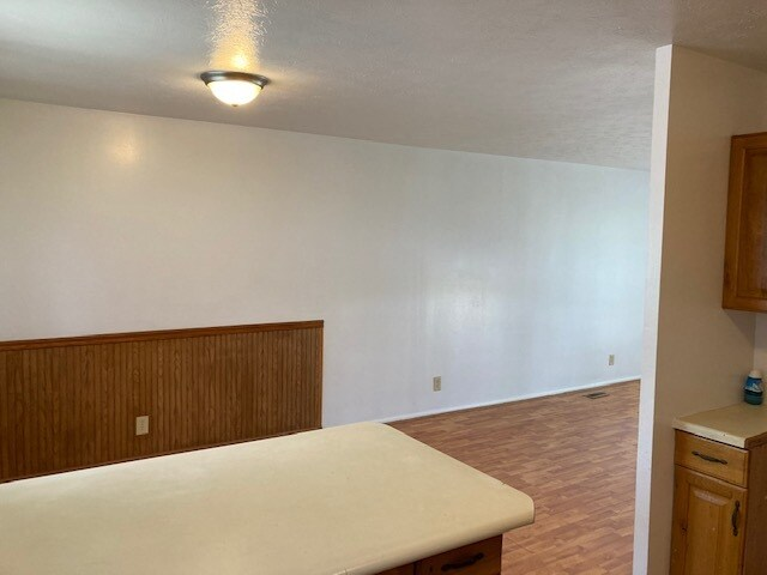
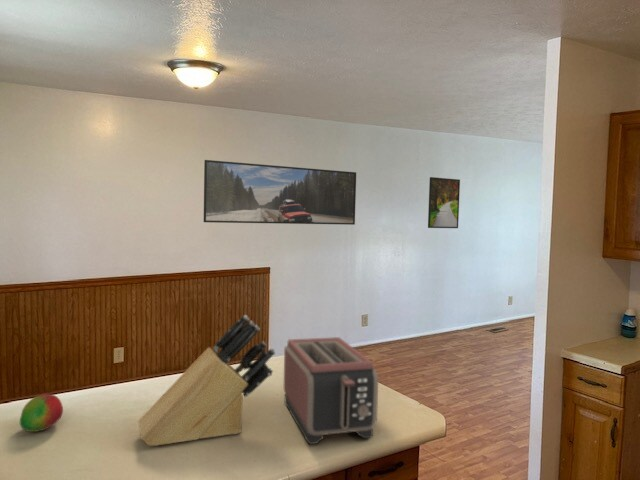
+ fruit [19,393,64,433]
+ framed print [203,159,357,226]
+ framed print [427,176,461,229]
+ toaster [283,336,379,445]
+ knife block [137,314,276,447]
